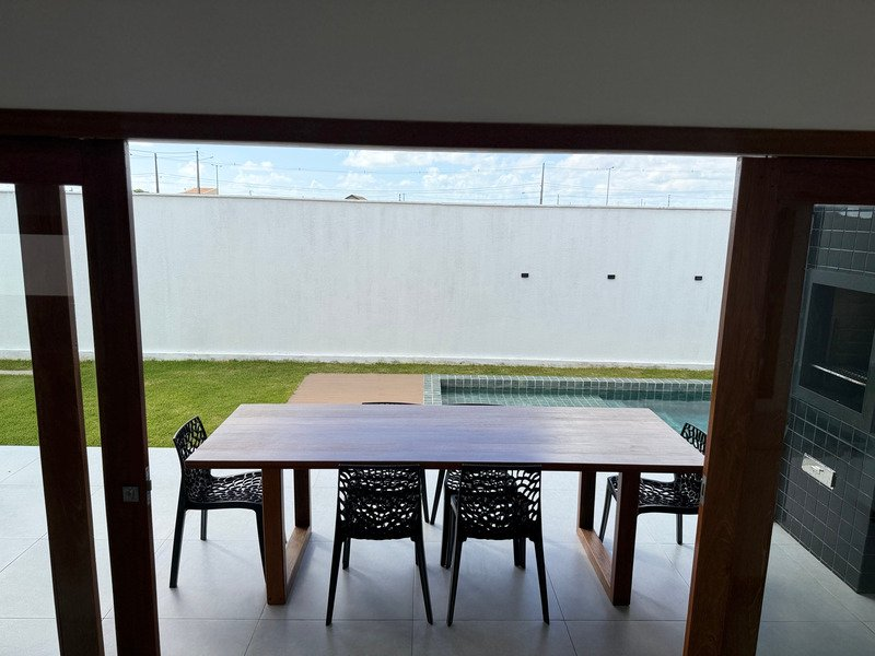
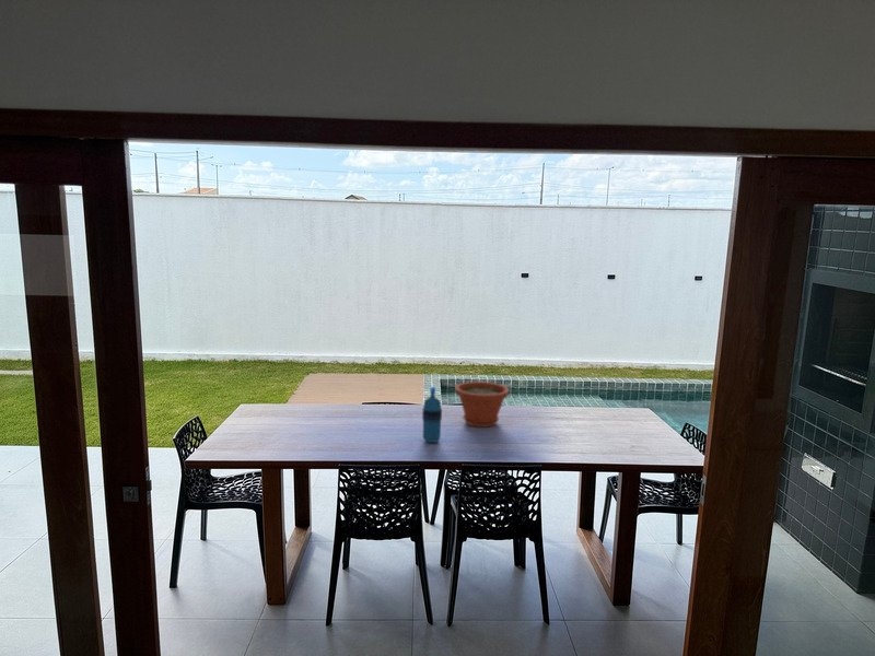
+ plant pot [454,380,510,429]
+ water bottle [421,386,443,444]
